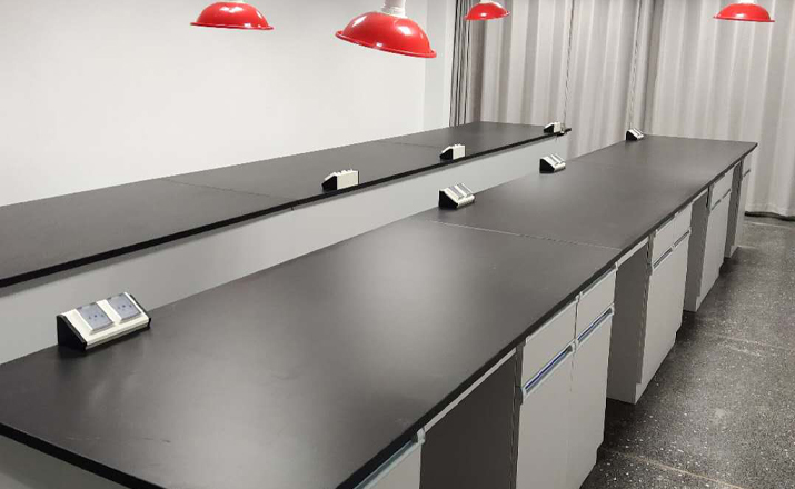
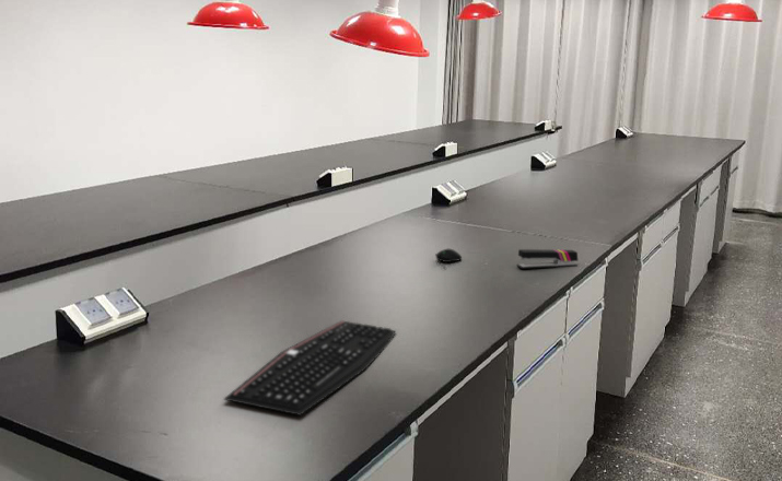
+ keyboard [222,319,398,417]
+ computer mouse [434,248,463,269]
+ stapler [516,248,580,270]
